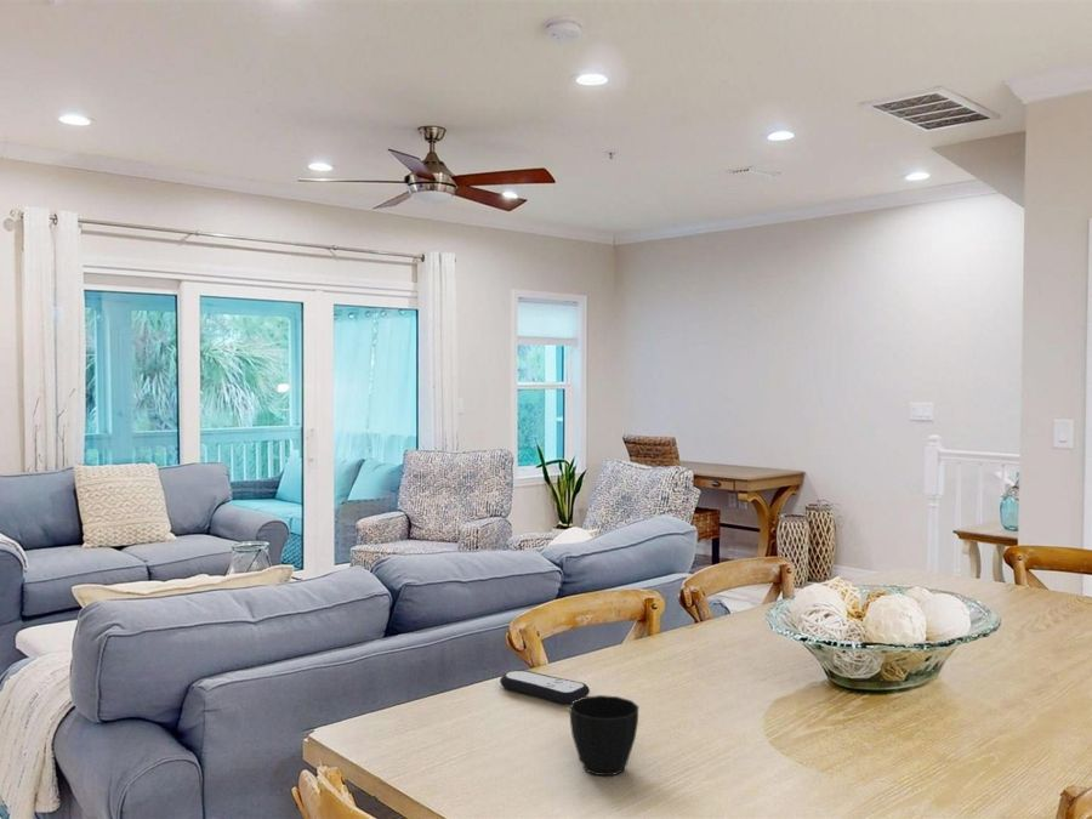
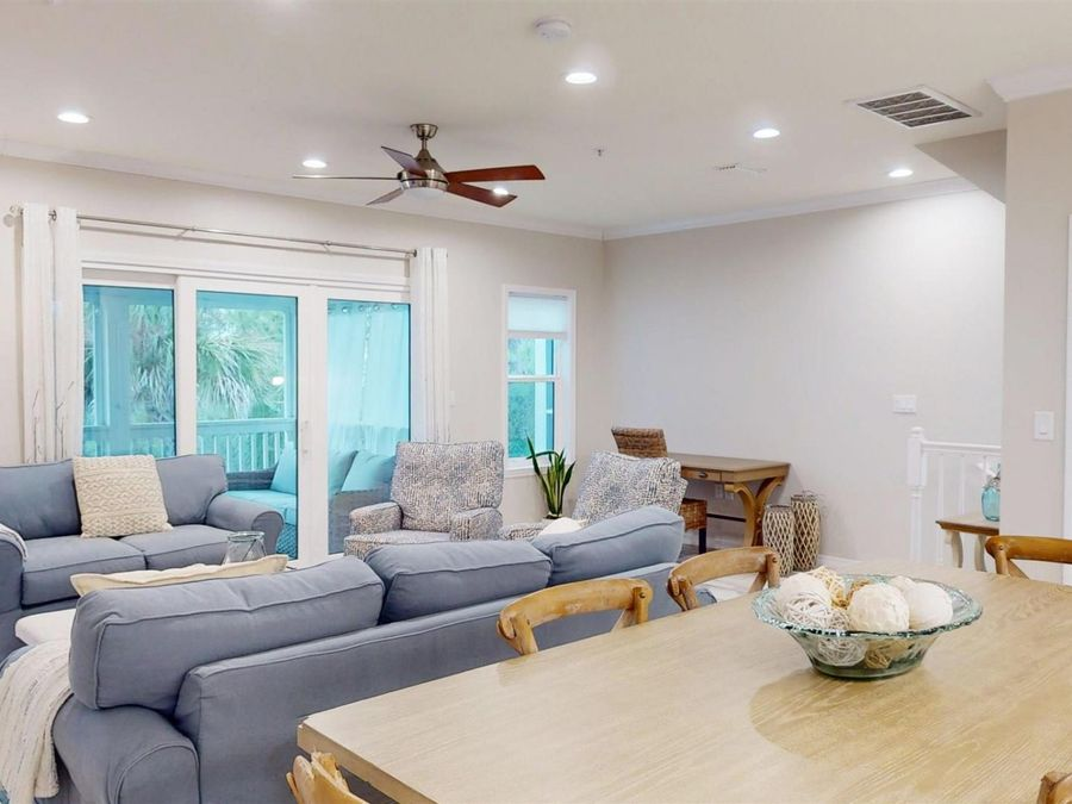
- remote control [499,670,591,705]
- cup [569,694,639,777]
